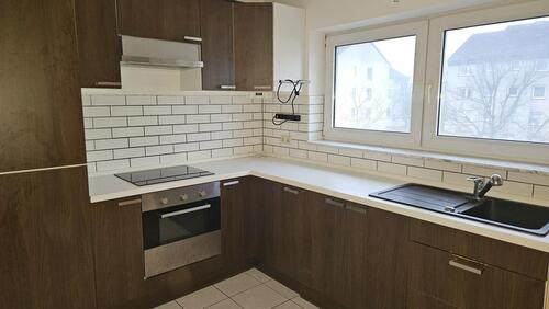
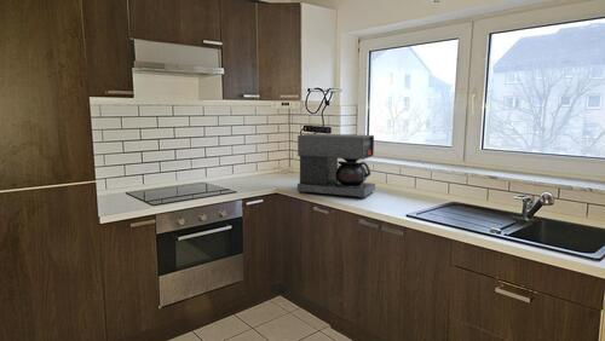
+ coffee maker [296,133,376,200]
